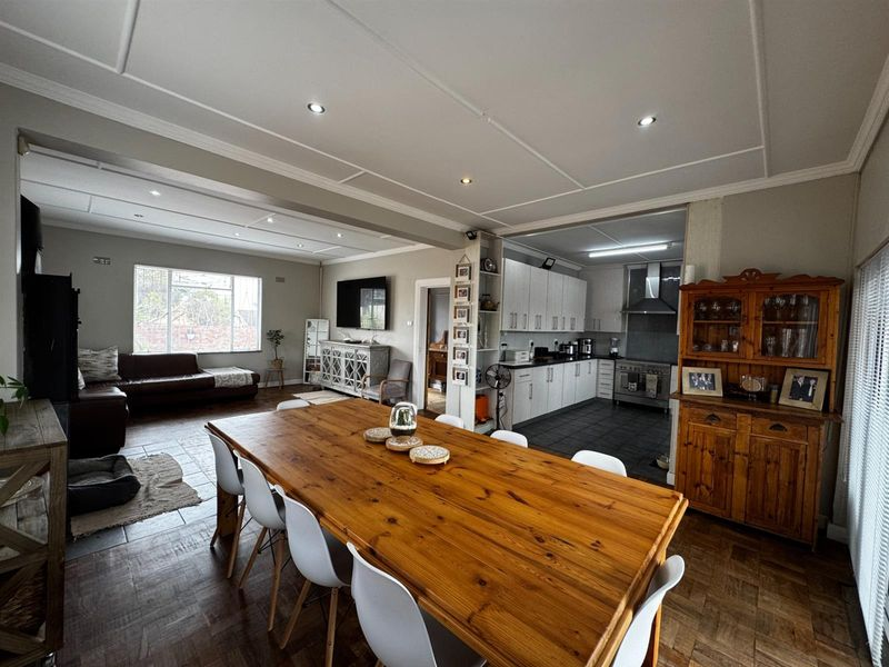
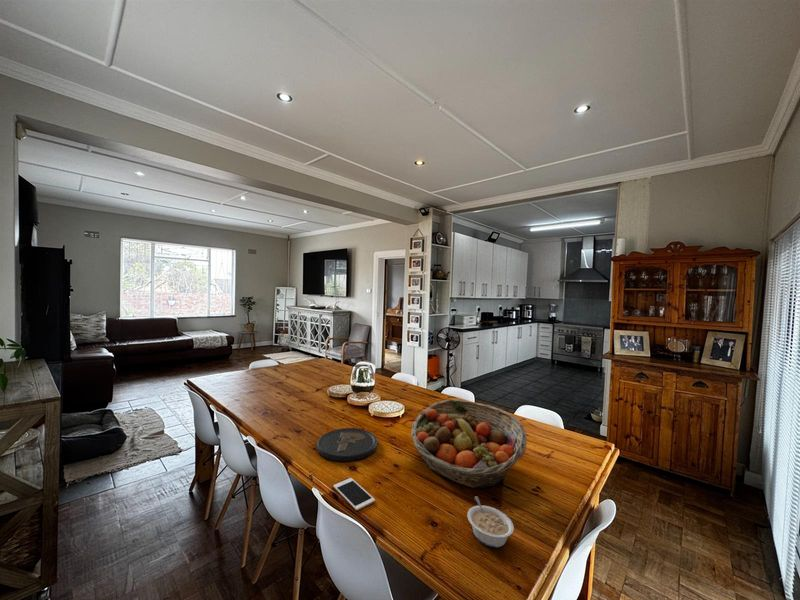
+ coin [316,427,378,462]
+ fruit basket [410,399,528,489]
+ legume [466,496,515,548]
+ cell phone [332,477,376,511]
